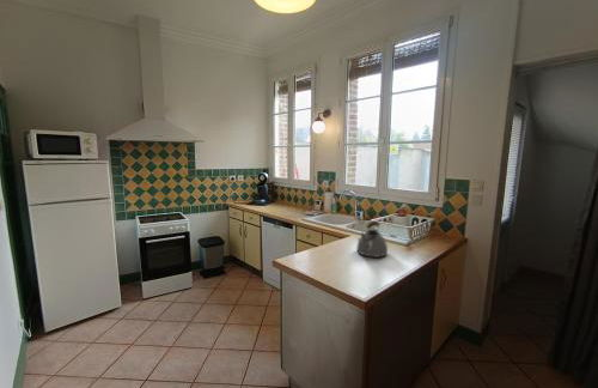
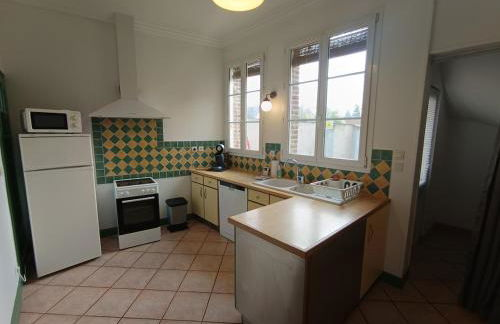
- kettle [355,219,389,259]
